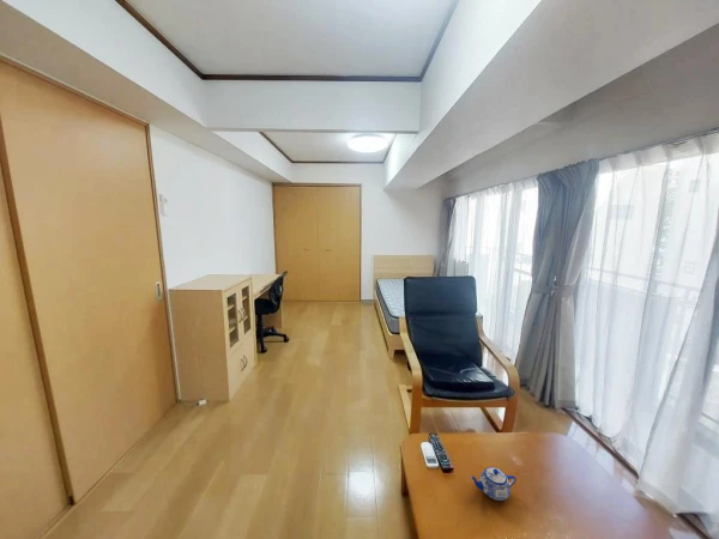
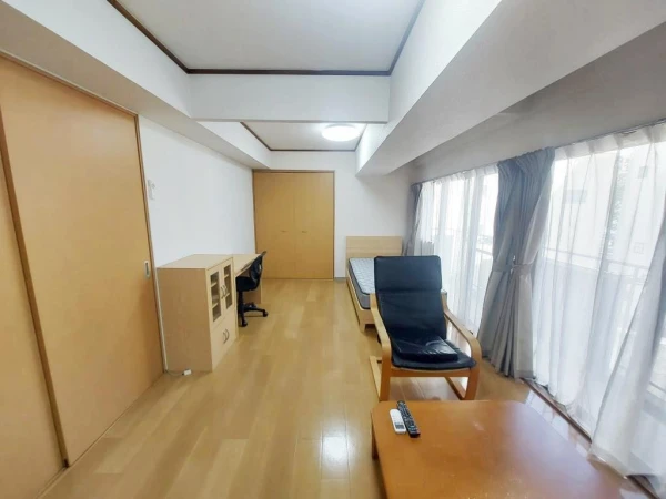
- teapot [469,466,518,502]
